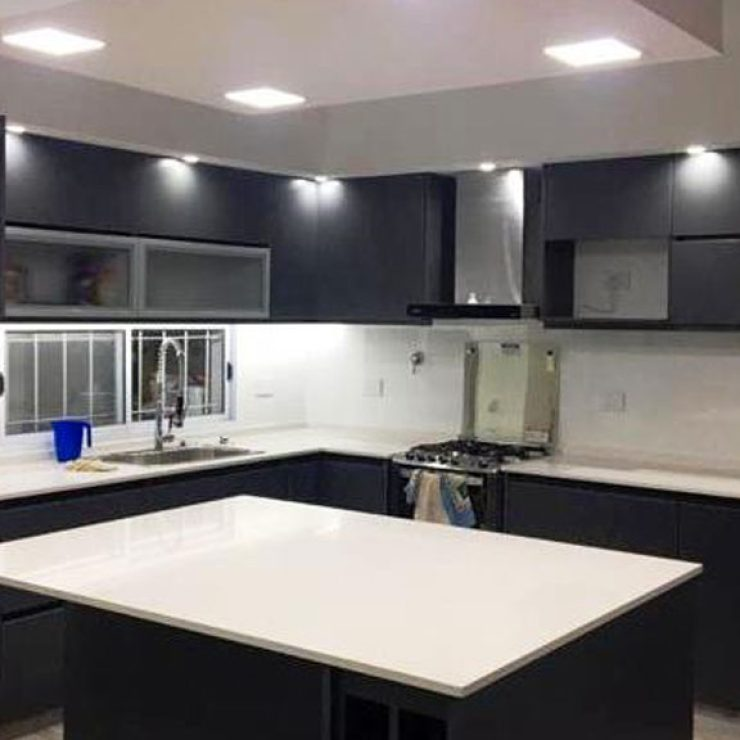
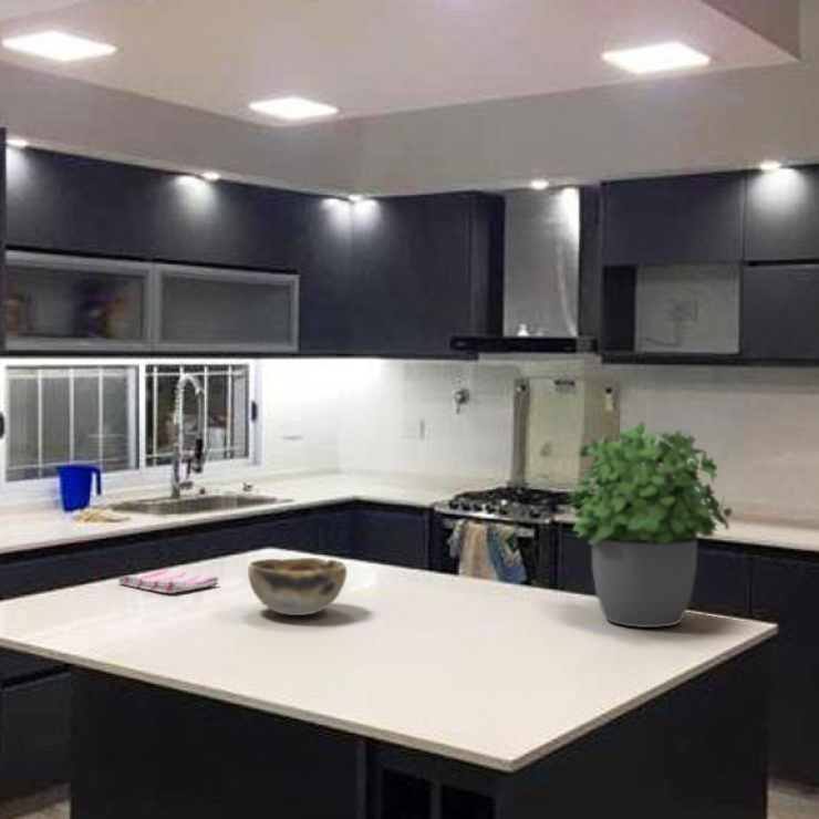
+ decorative bowl [247,557,348,616]
+ dish towel [117,568,220,594]
+ potted plant [564,421,734,629]
